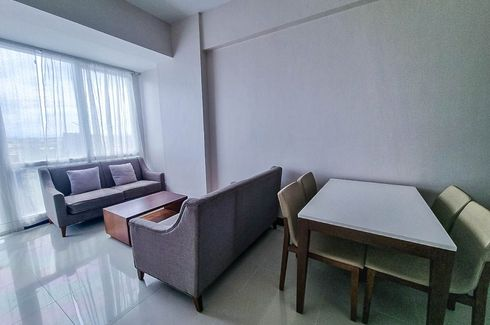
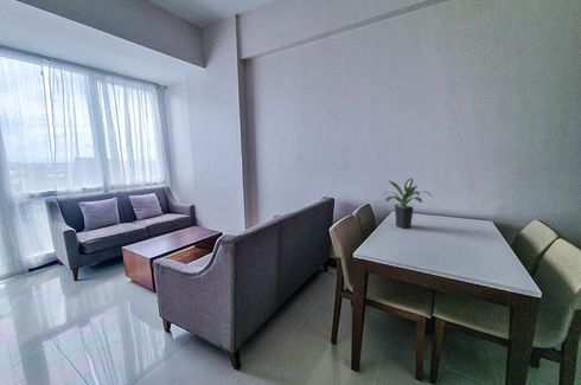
+ potted plant [381,178,433,230]
